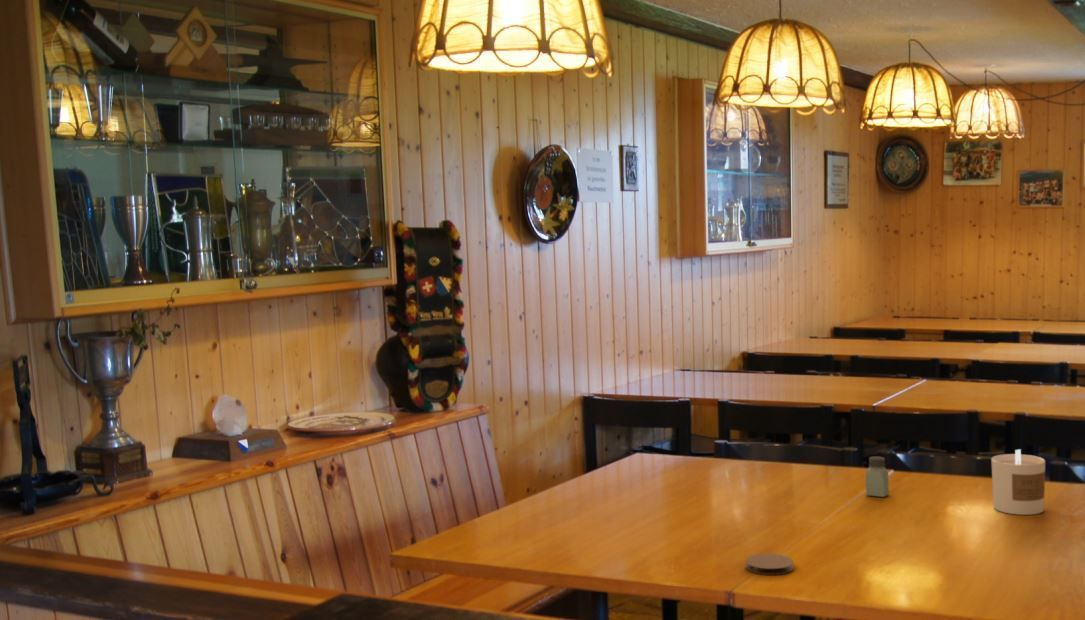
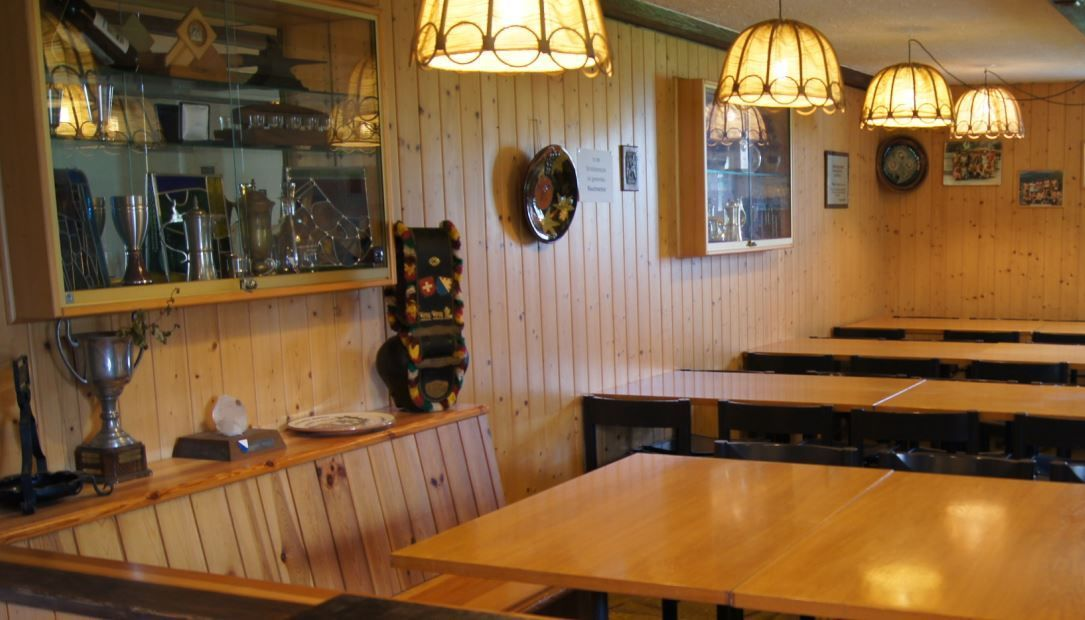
- coaster [745,553,794,576]
- candle [990,448,1046,516]
- saltshaker [865,455,890,498]
